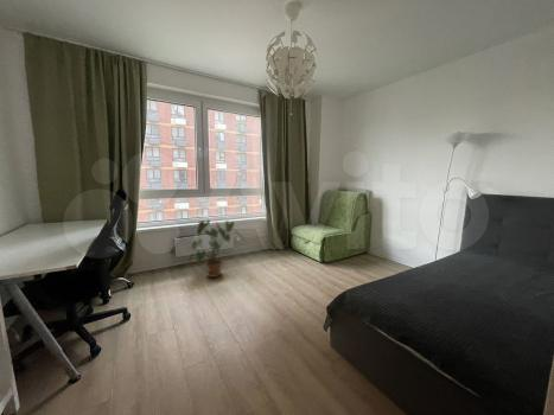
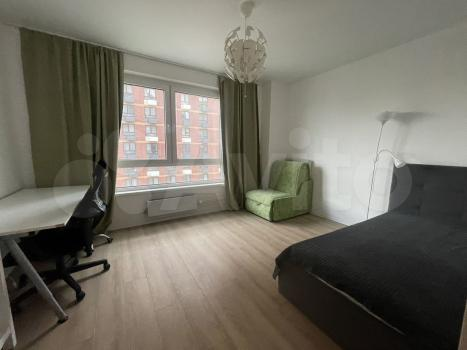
- house plant [187,218,247,279]
